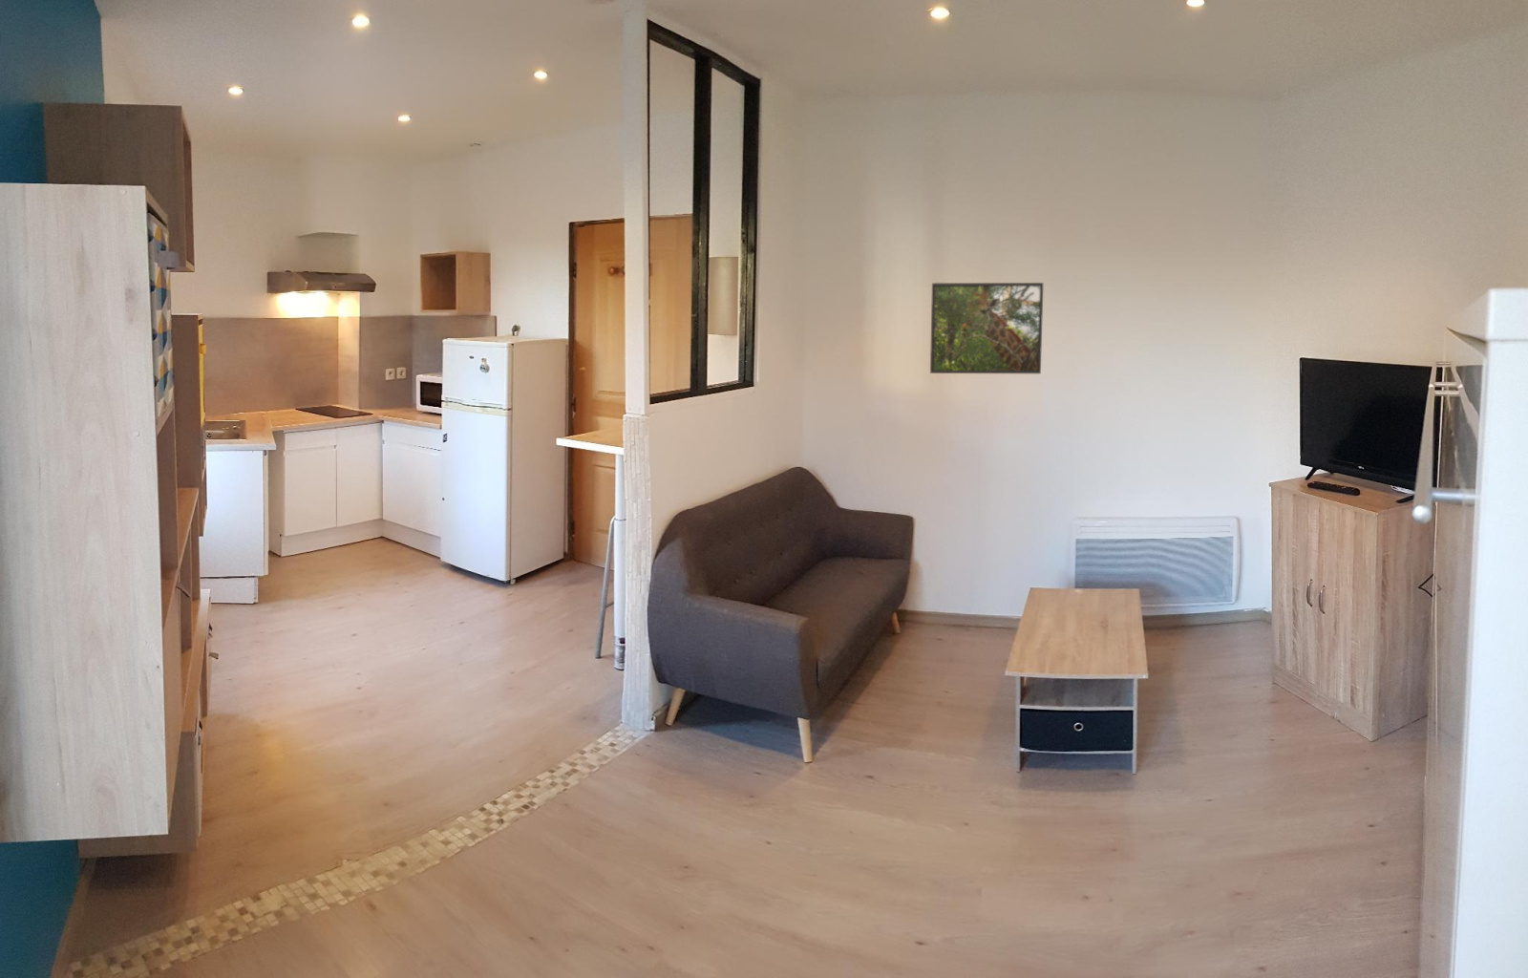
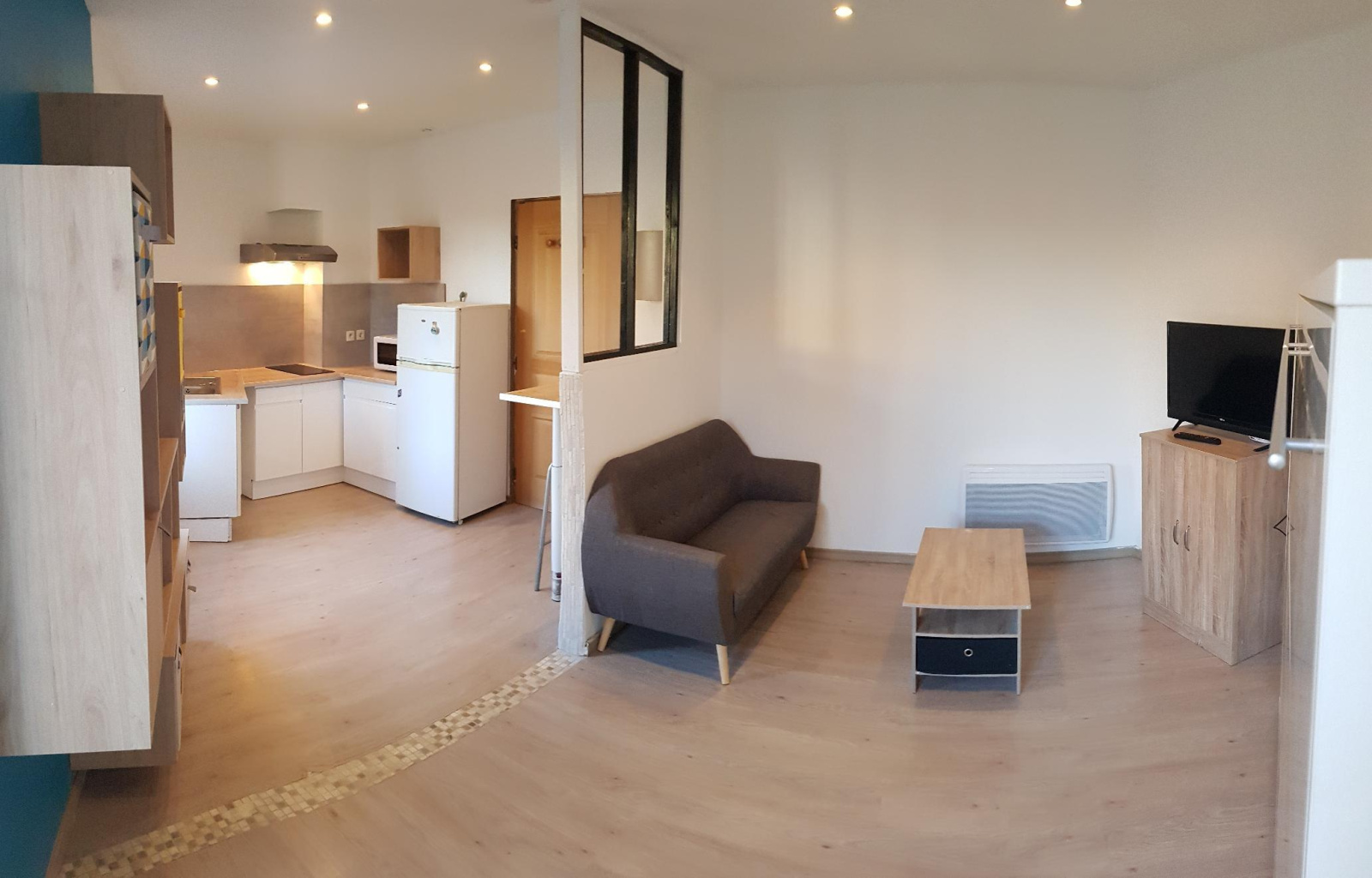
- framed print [929,282,1044,374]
